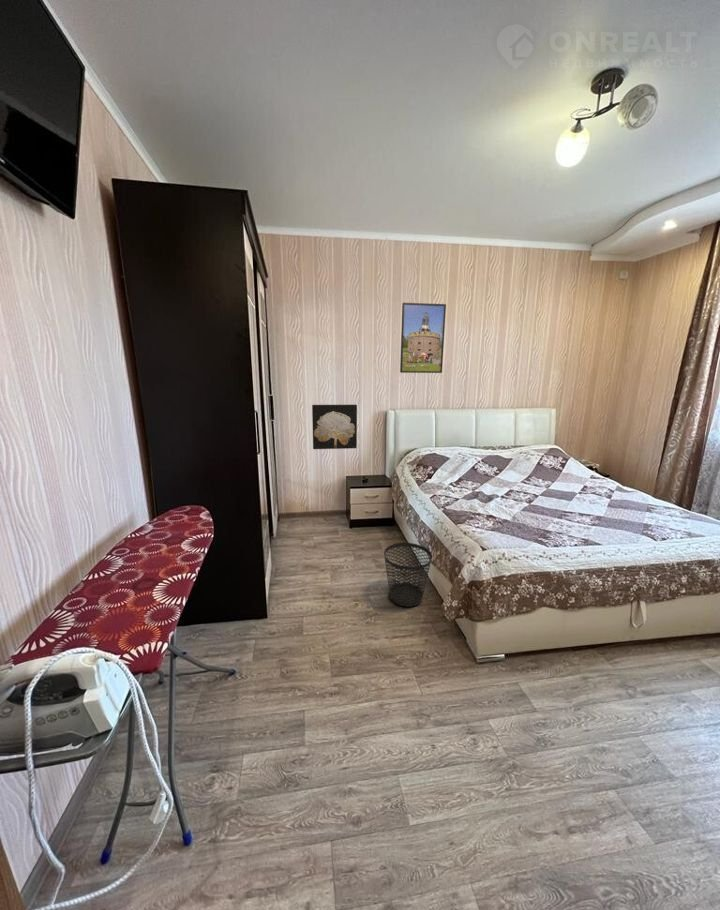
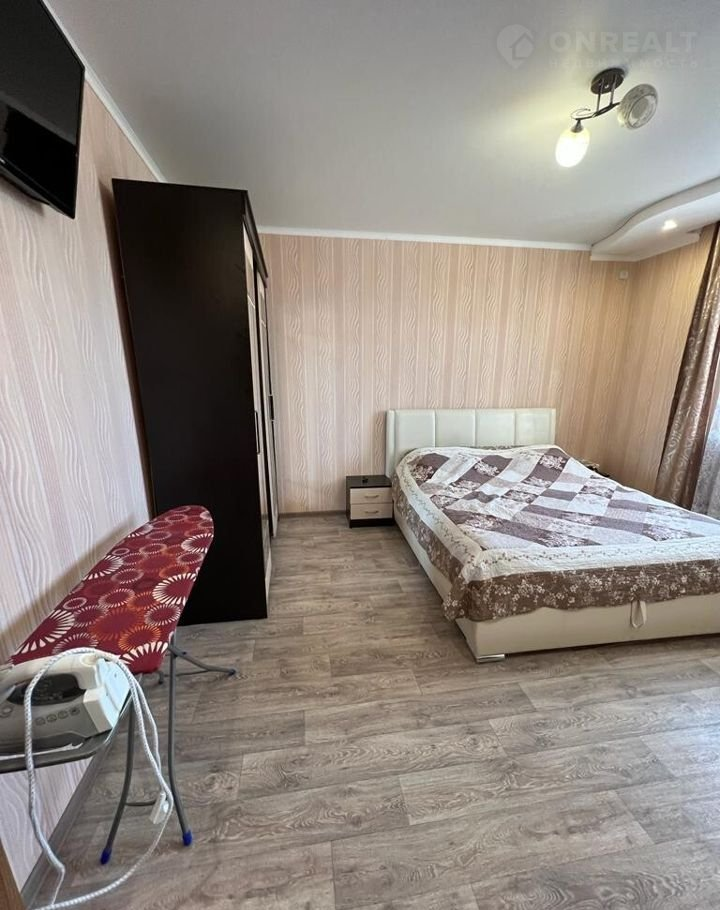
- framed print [399,302,447,374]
- wall art [311,404,358,450]
- wastebasket [383,542,433,608]
